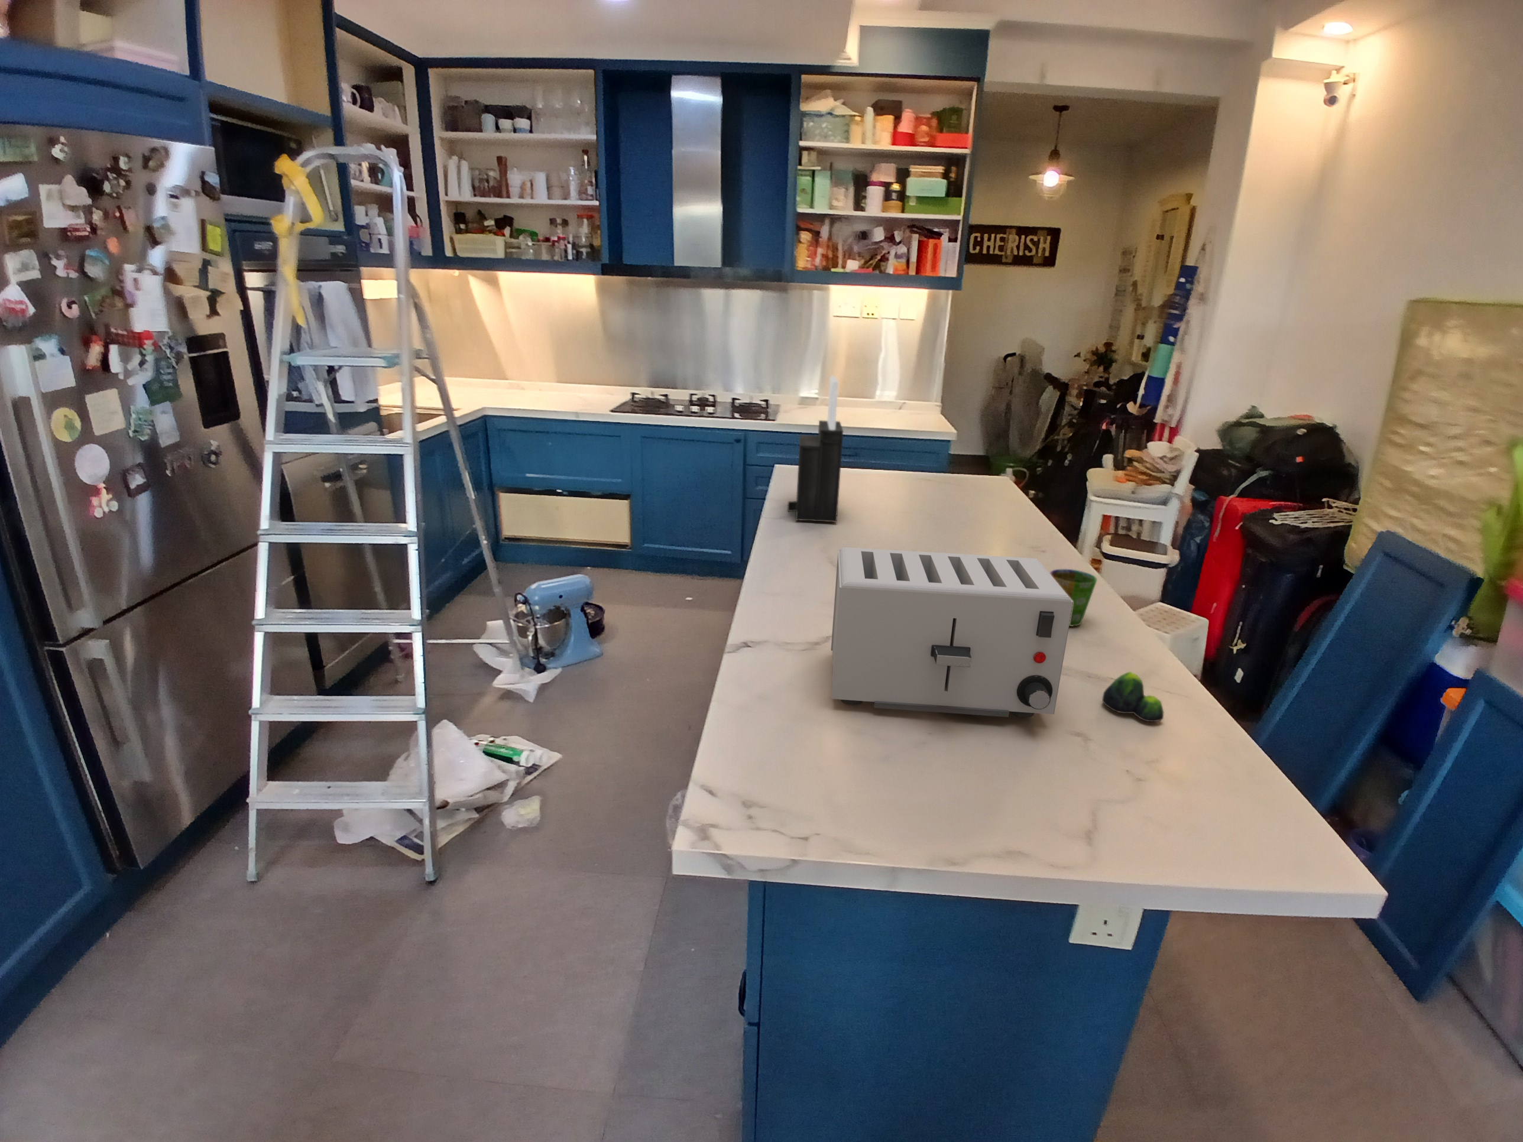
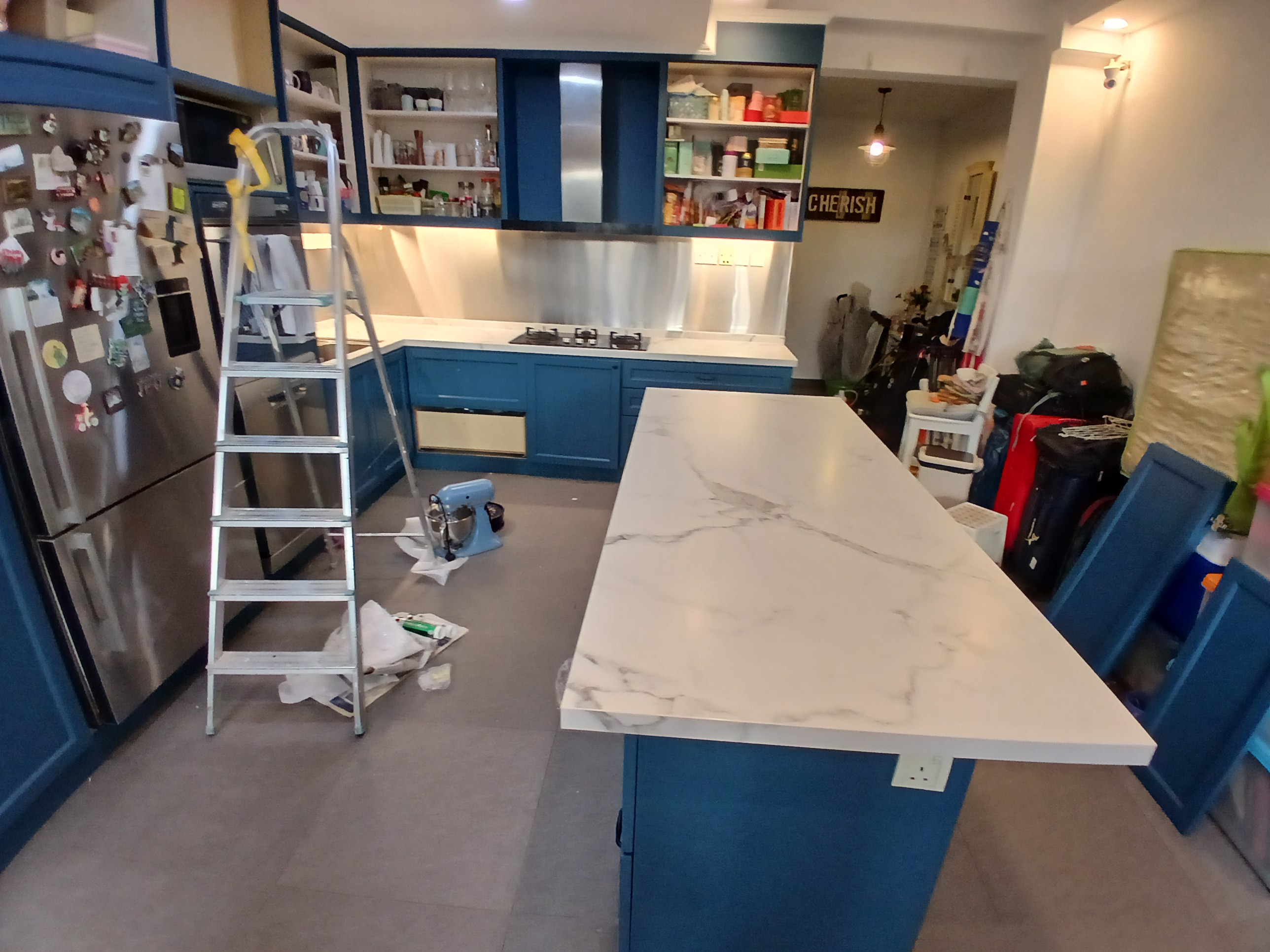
- knife block [787,375,844,523]
- cup [1049,569,1098,626]
- avocado [1101,671,1164,722]
- toaster [831,547,1073,717]
